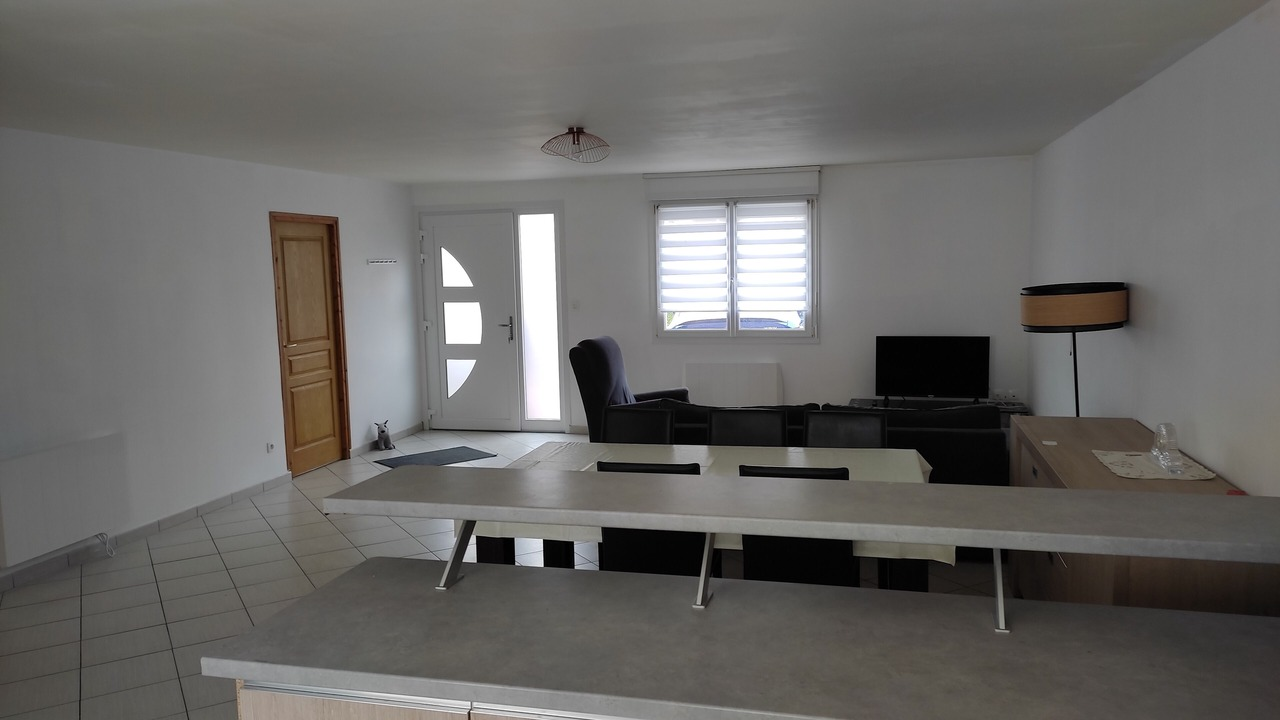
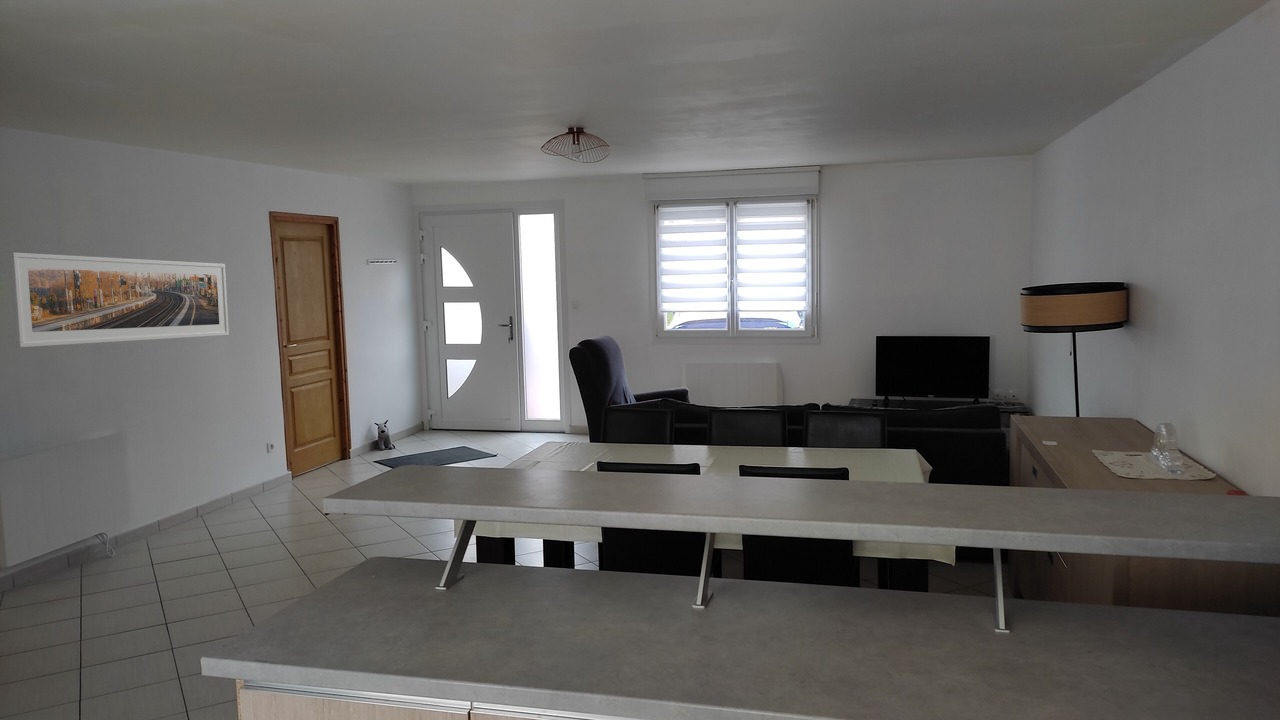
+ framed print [9,251,230,348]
